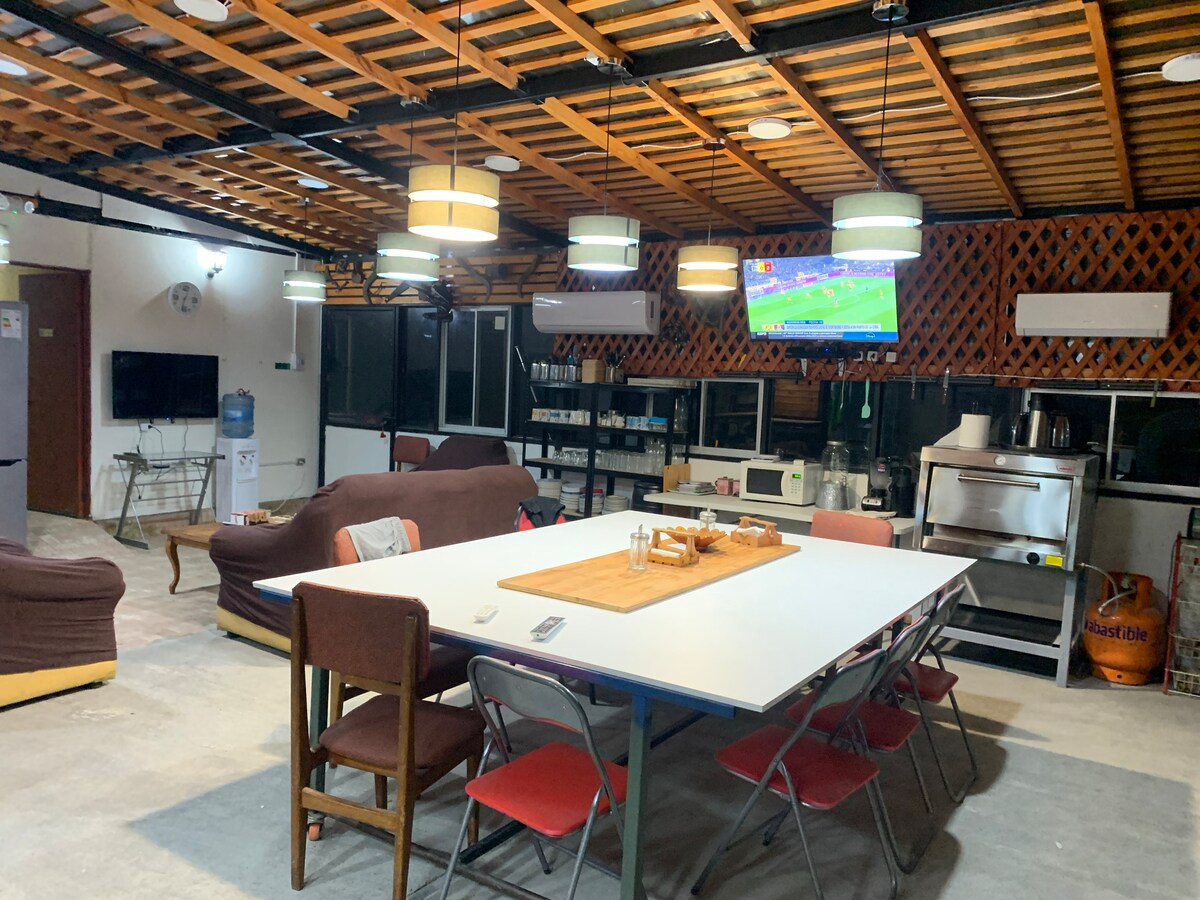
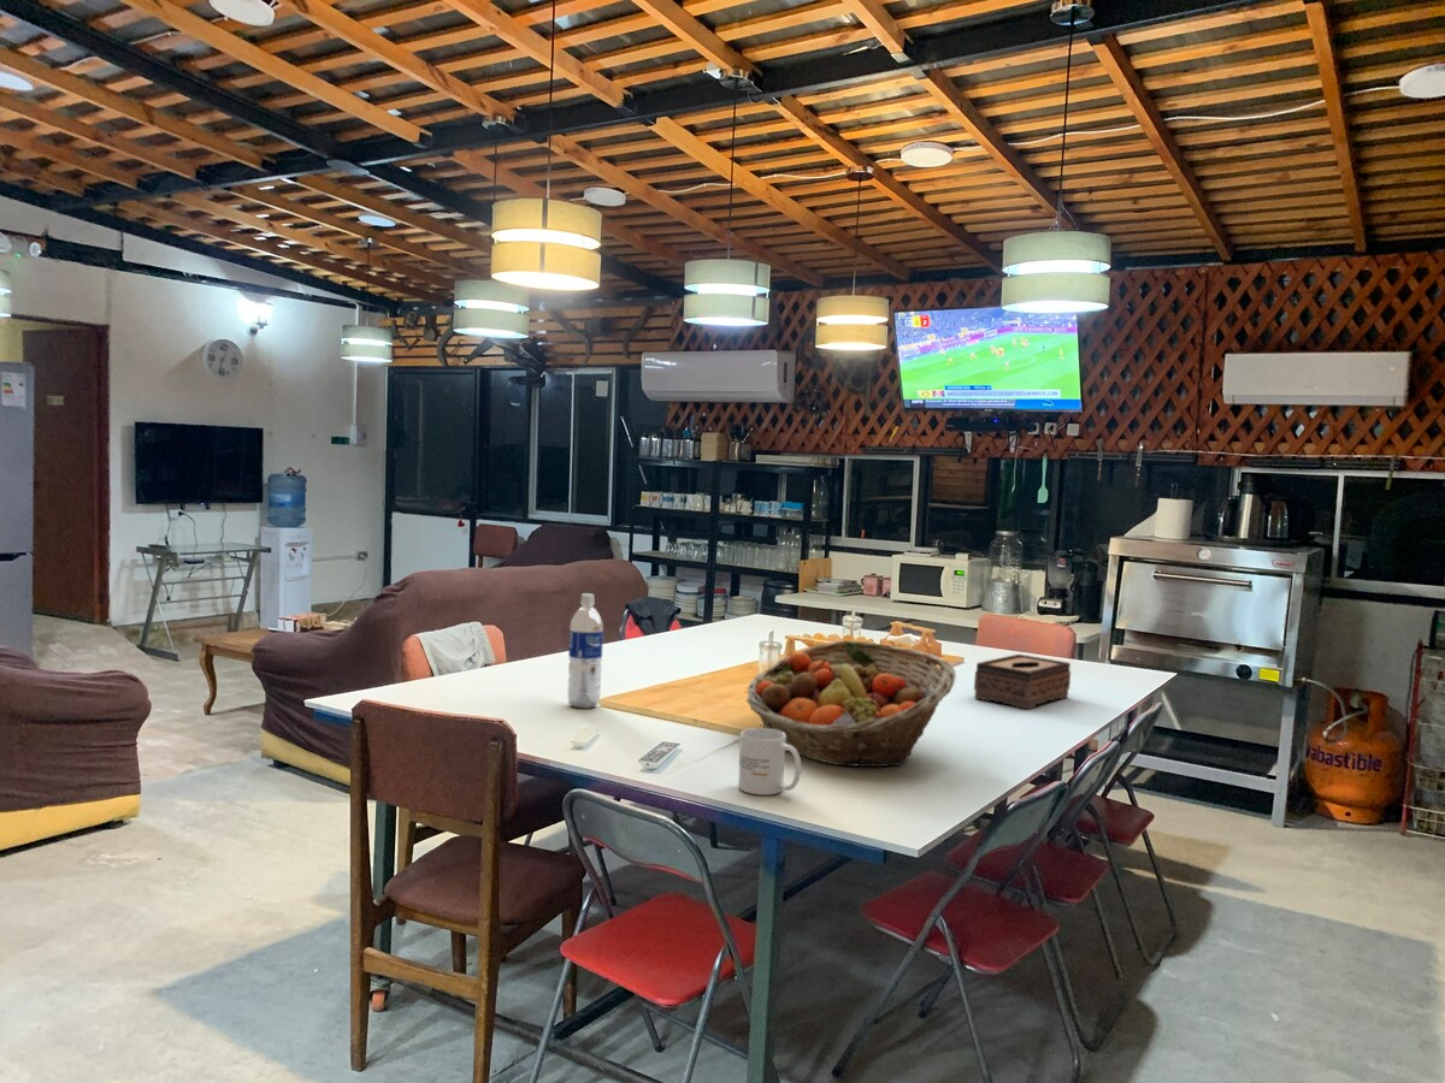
+ mug [737,727,802,797]
+ water bottle [567,592,604,710]
+ fruit basket [745,639,957,768]
+ tissue box [973,653,1072,710]
